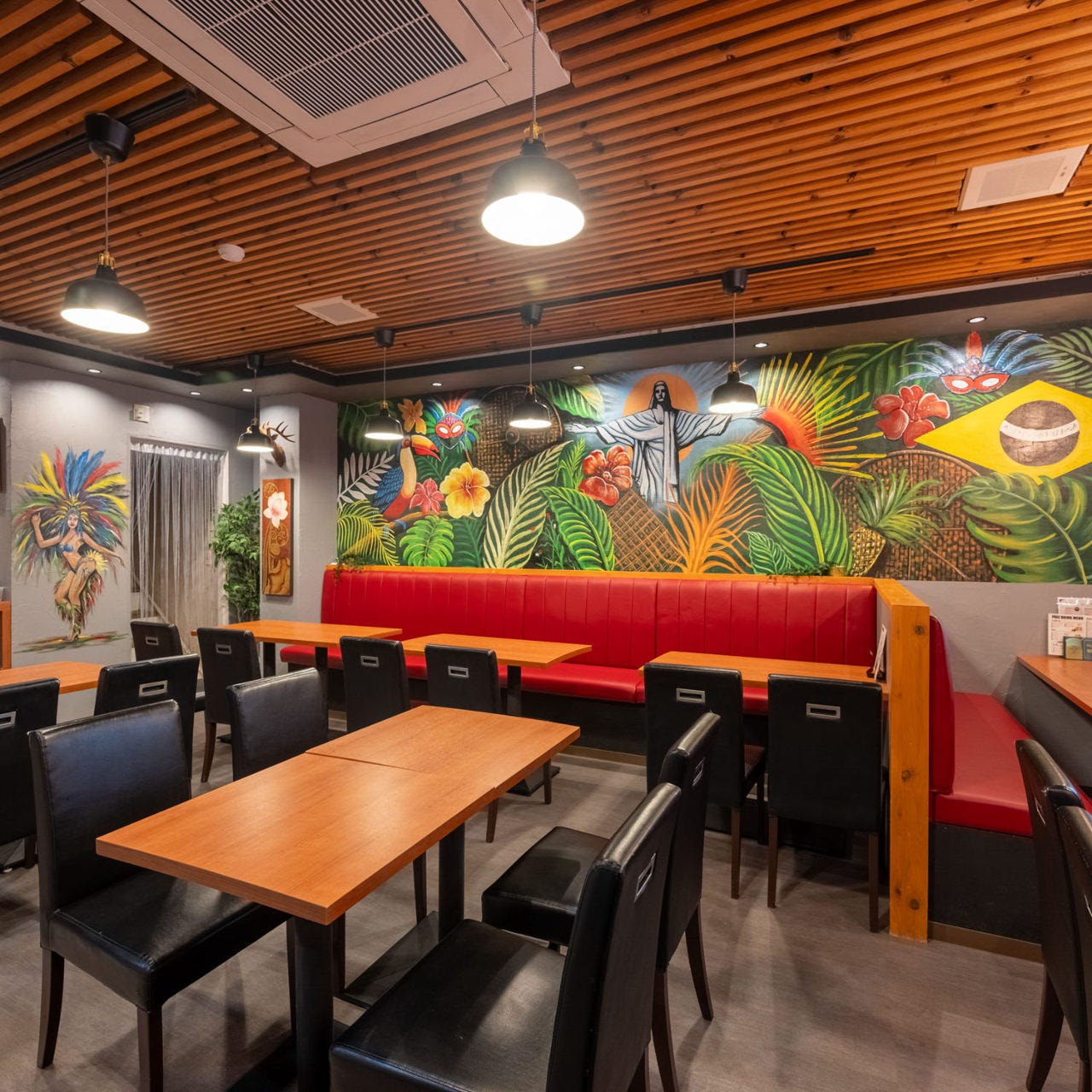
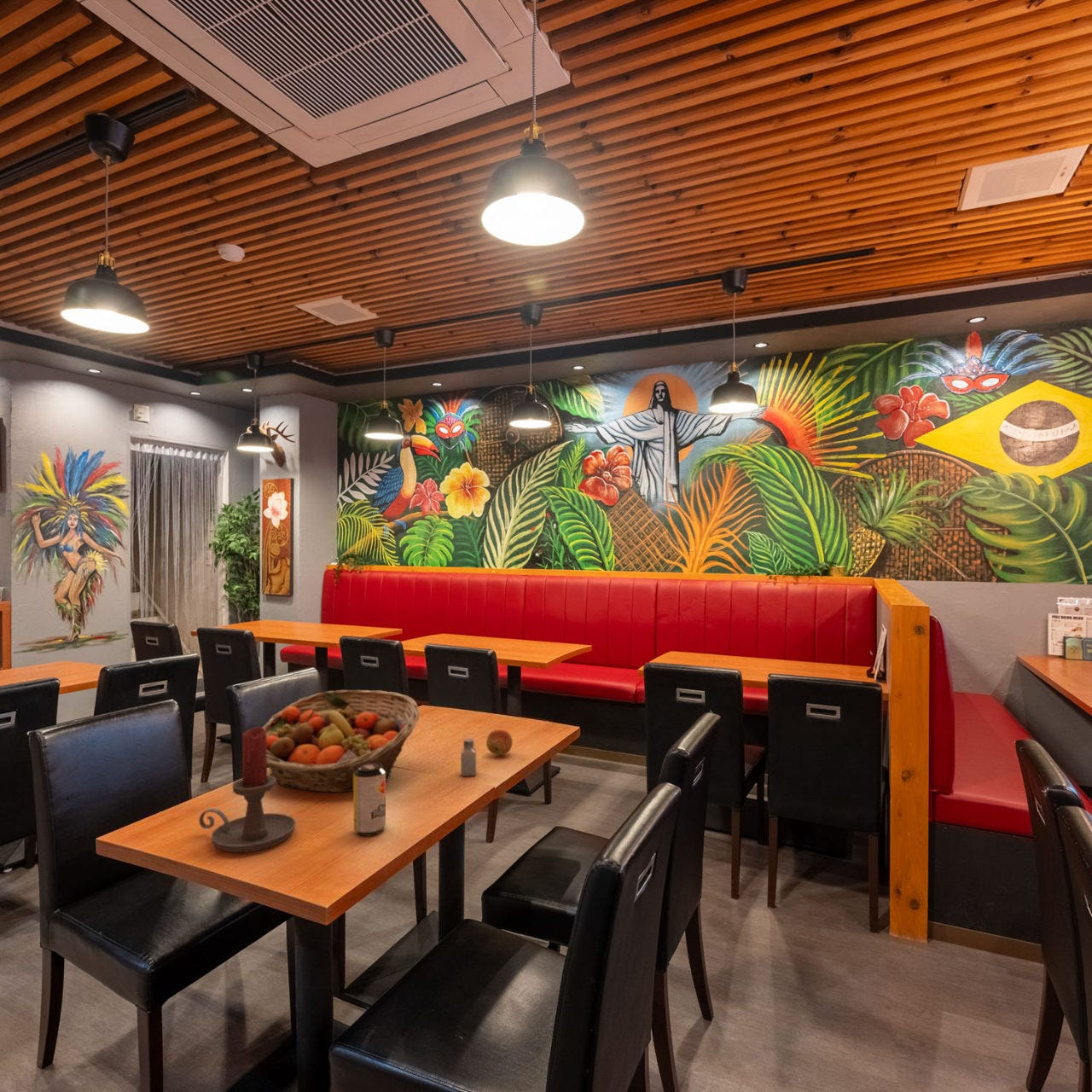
+ beverage can [353,763,386,837]
+ fruit basket [262,689,420,793]
+ saltshaker [460,738,477,777]
+ candle holder [198,726,297,853]
+ apple [485,729,514,756]
